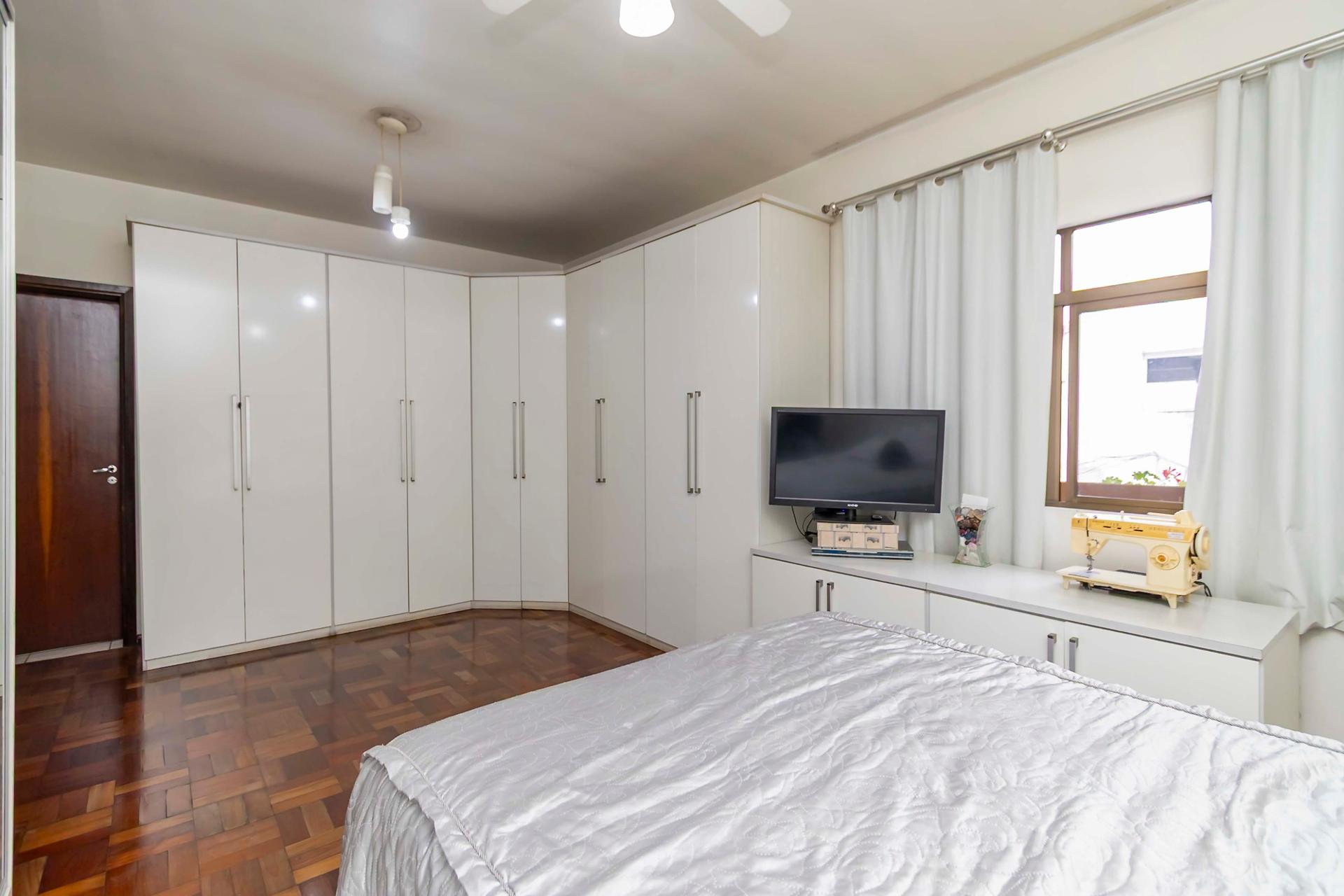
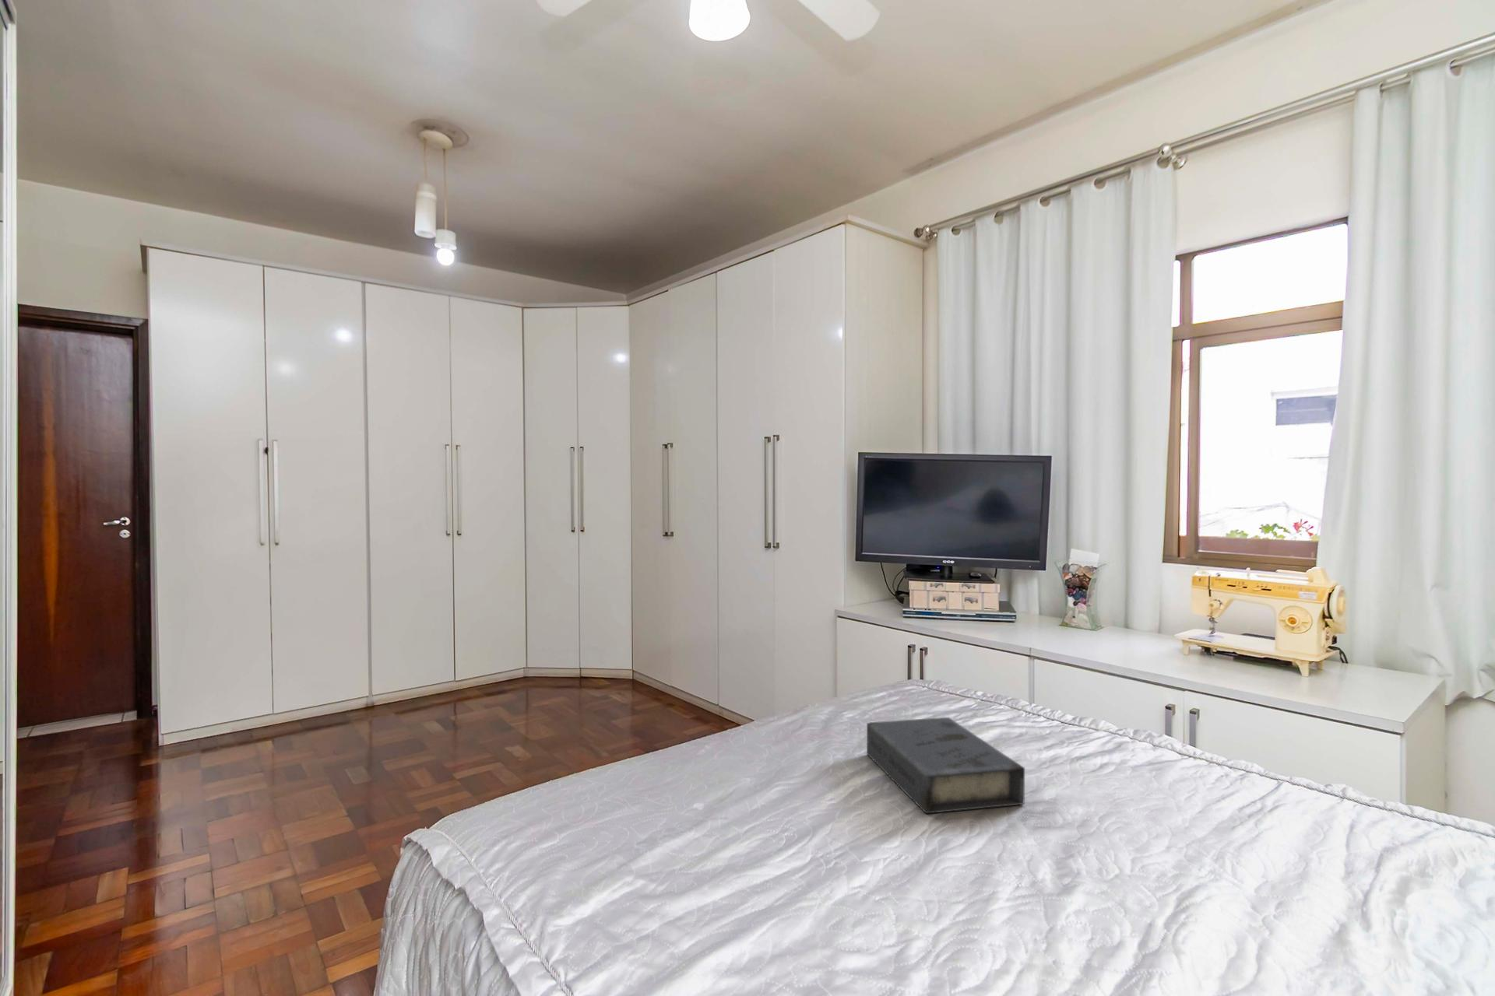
+ book [865,717,1026,814]
